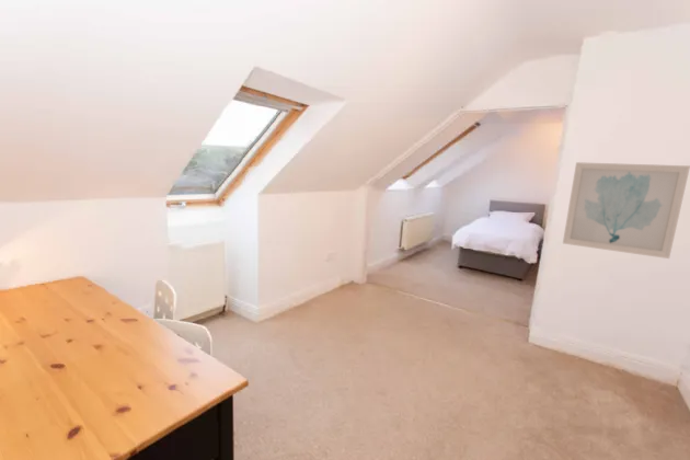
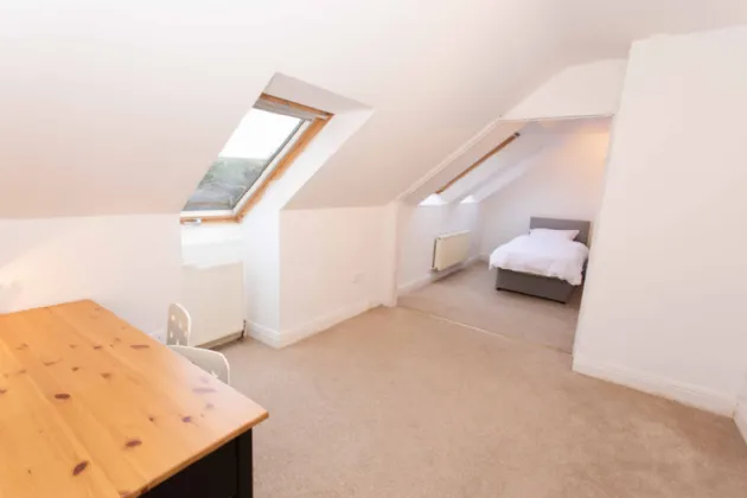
- wall art [562,161,690,260]
